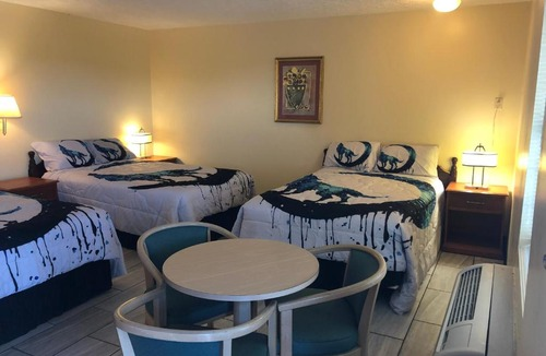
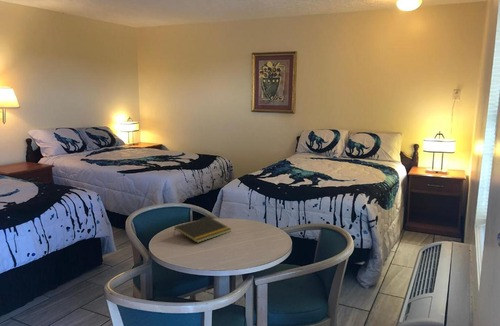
+ notepad [173,216,232,244]
